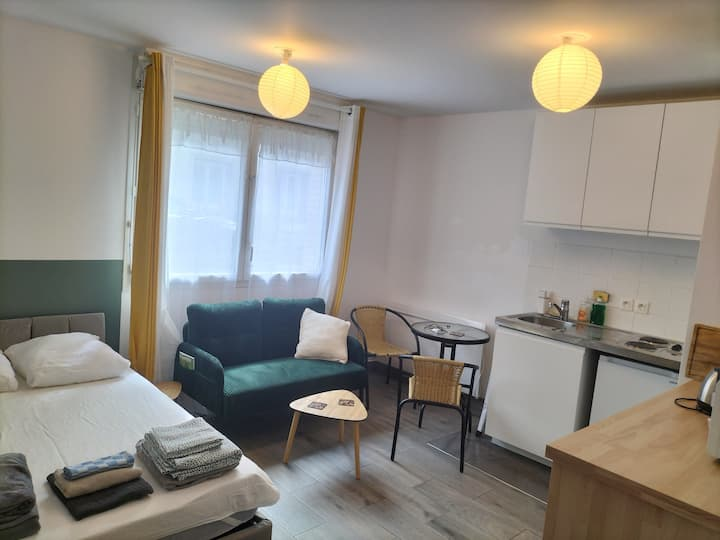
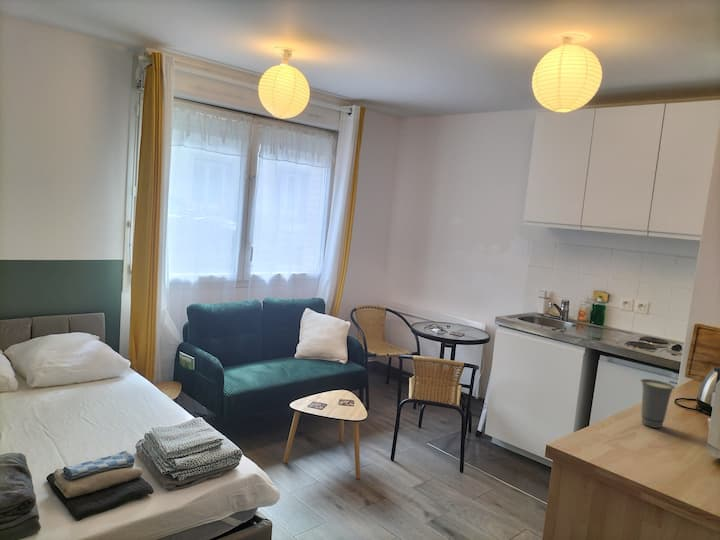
+ cup [639,378,676,429]
